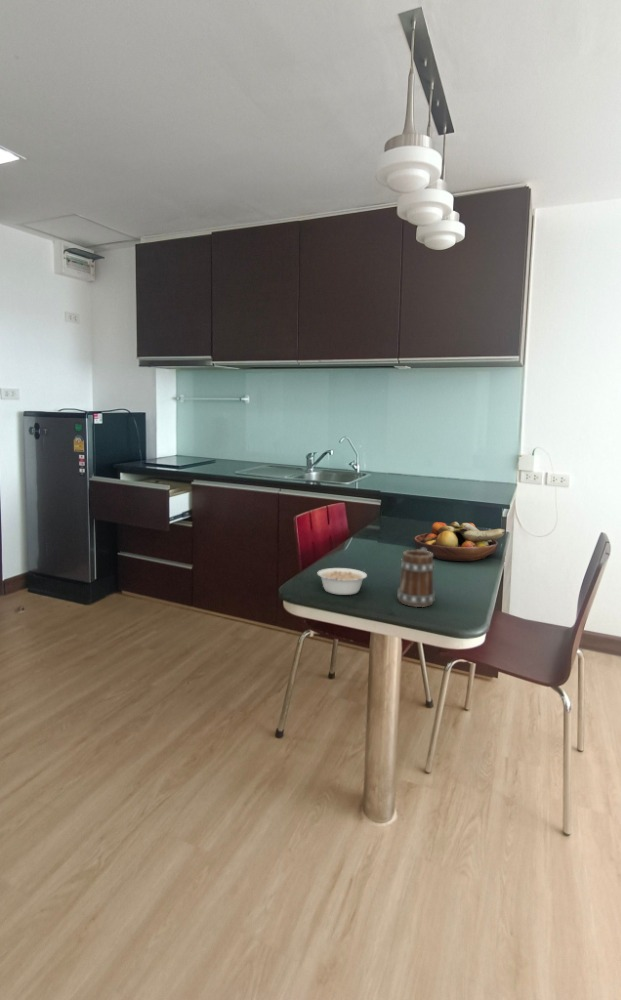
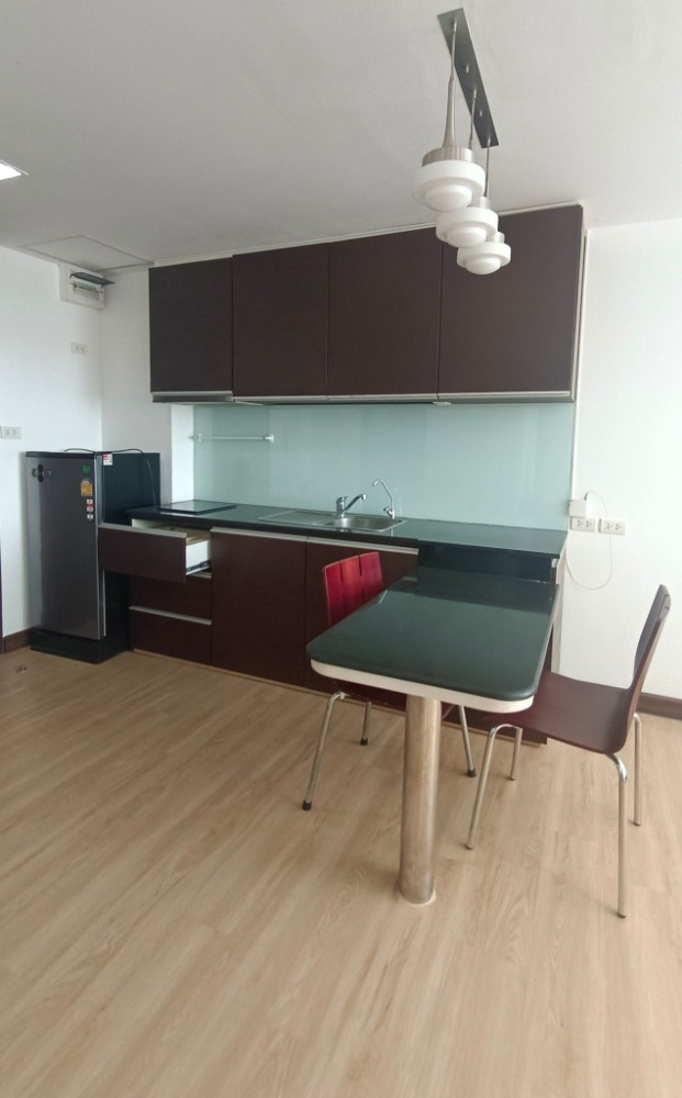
- mug [396,548,436,608]
- fruit bowl [412,521,507,562]
- legume [316,567,369,596]
